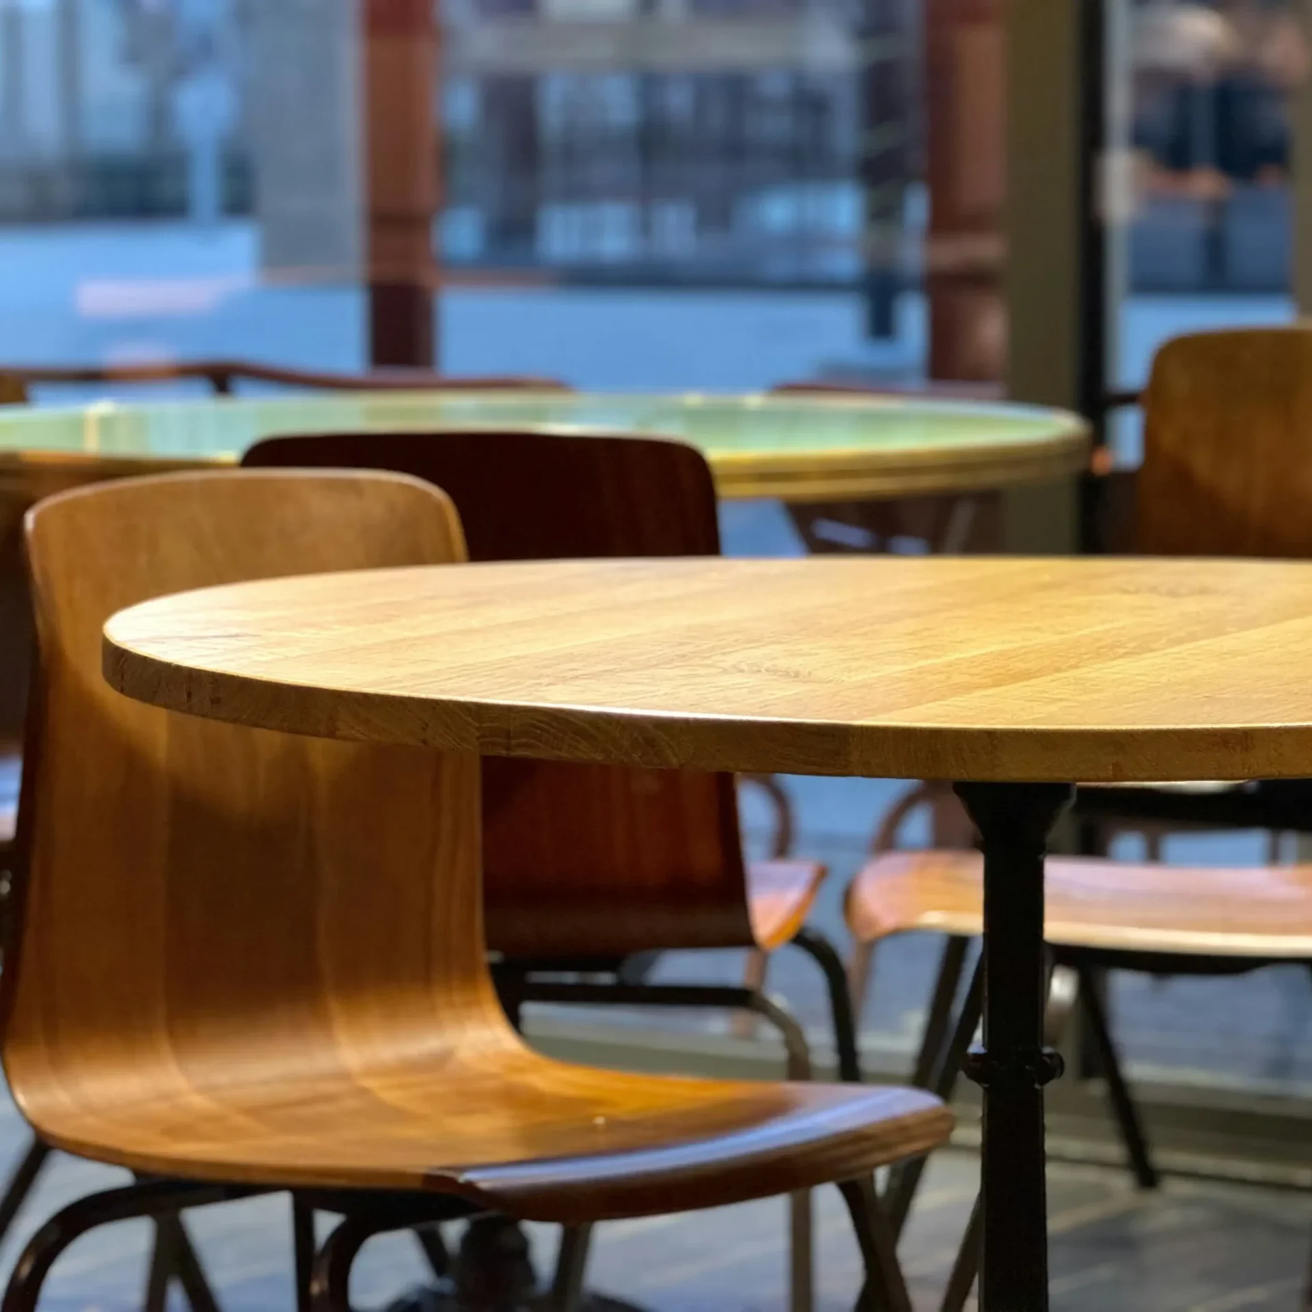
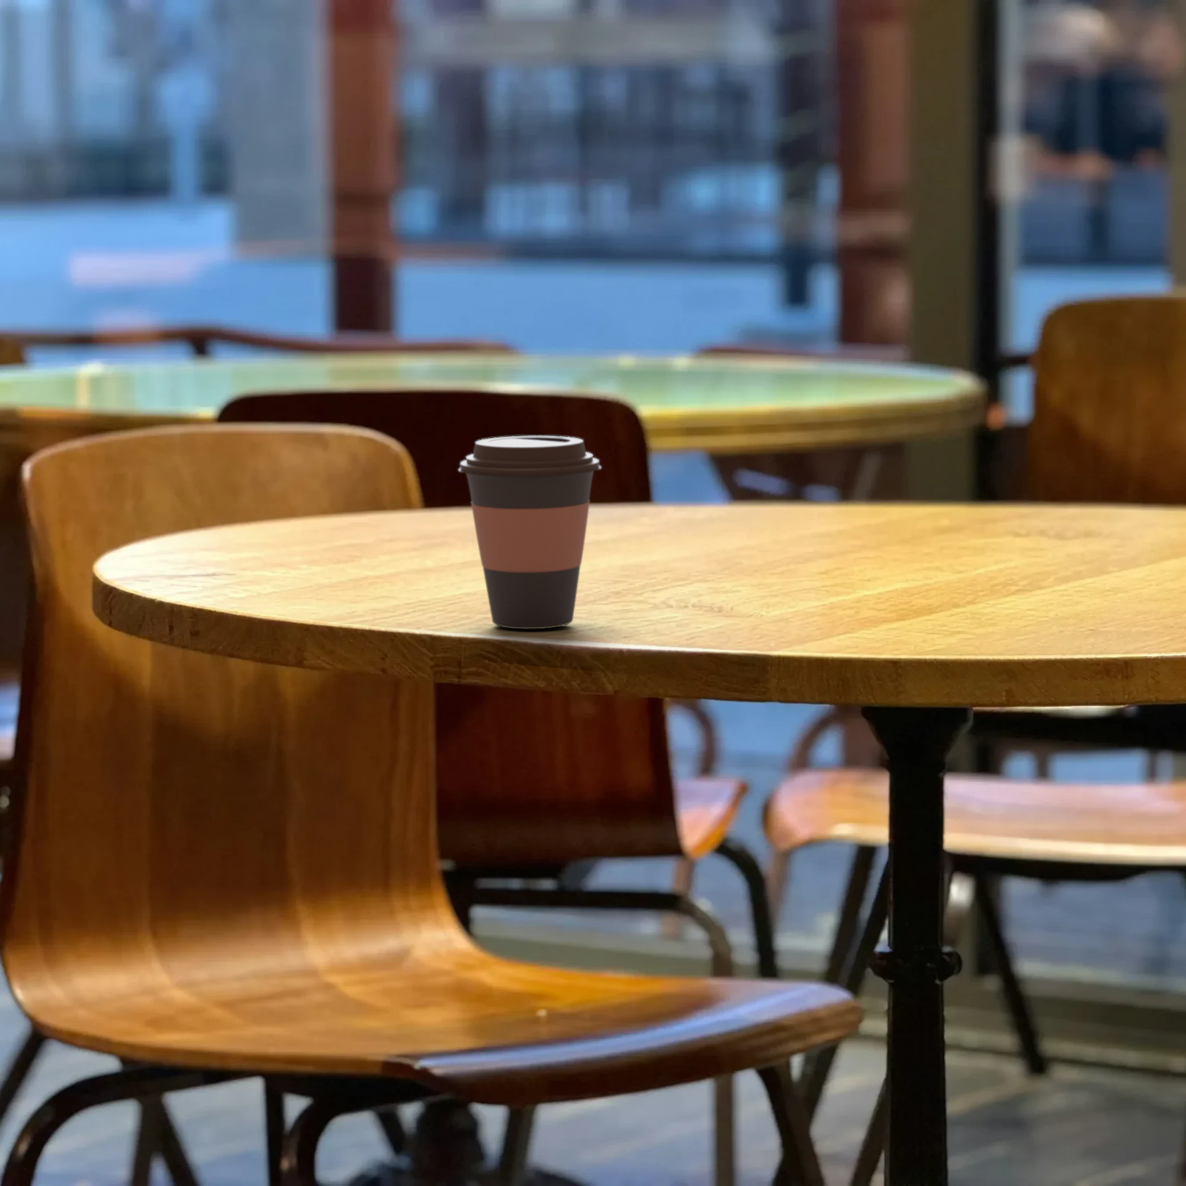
+ coffee cup [457,436,602,630]
